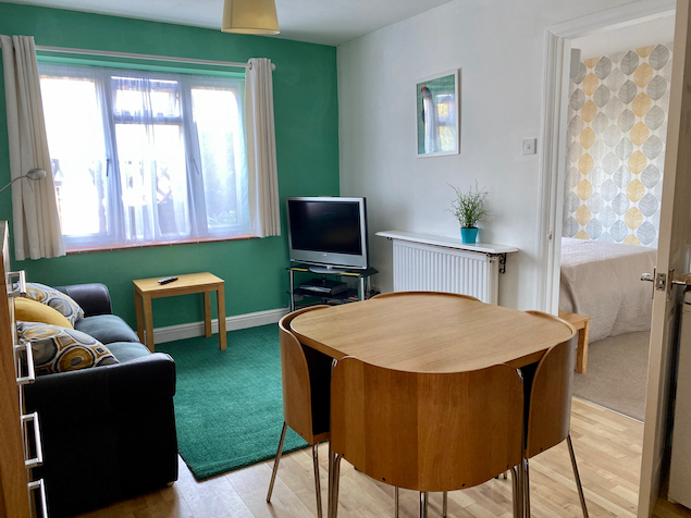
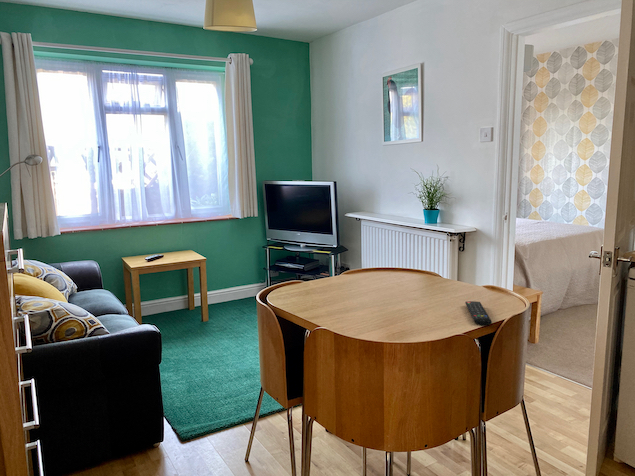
+ remote control [464,300,493,326]
